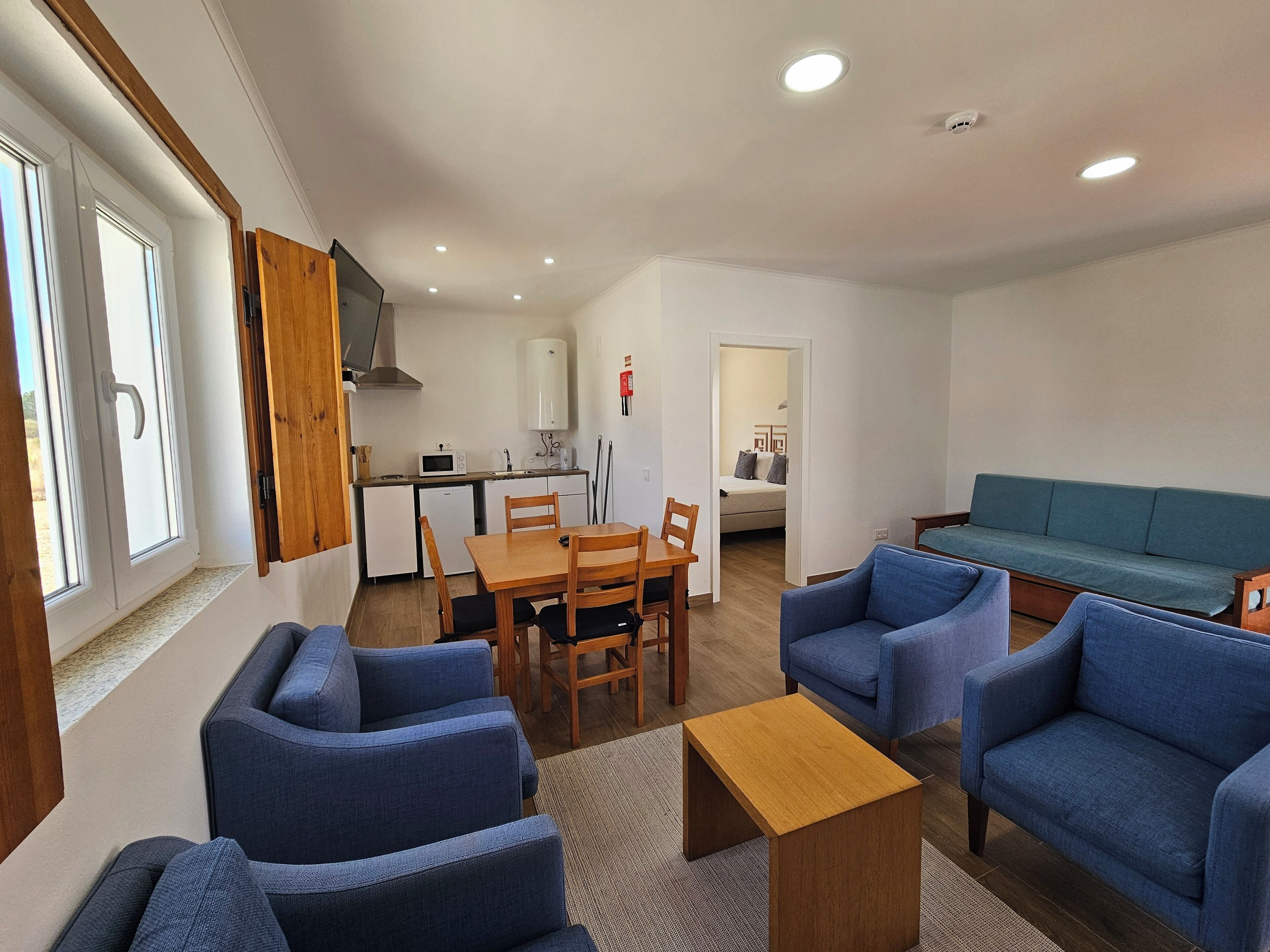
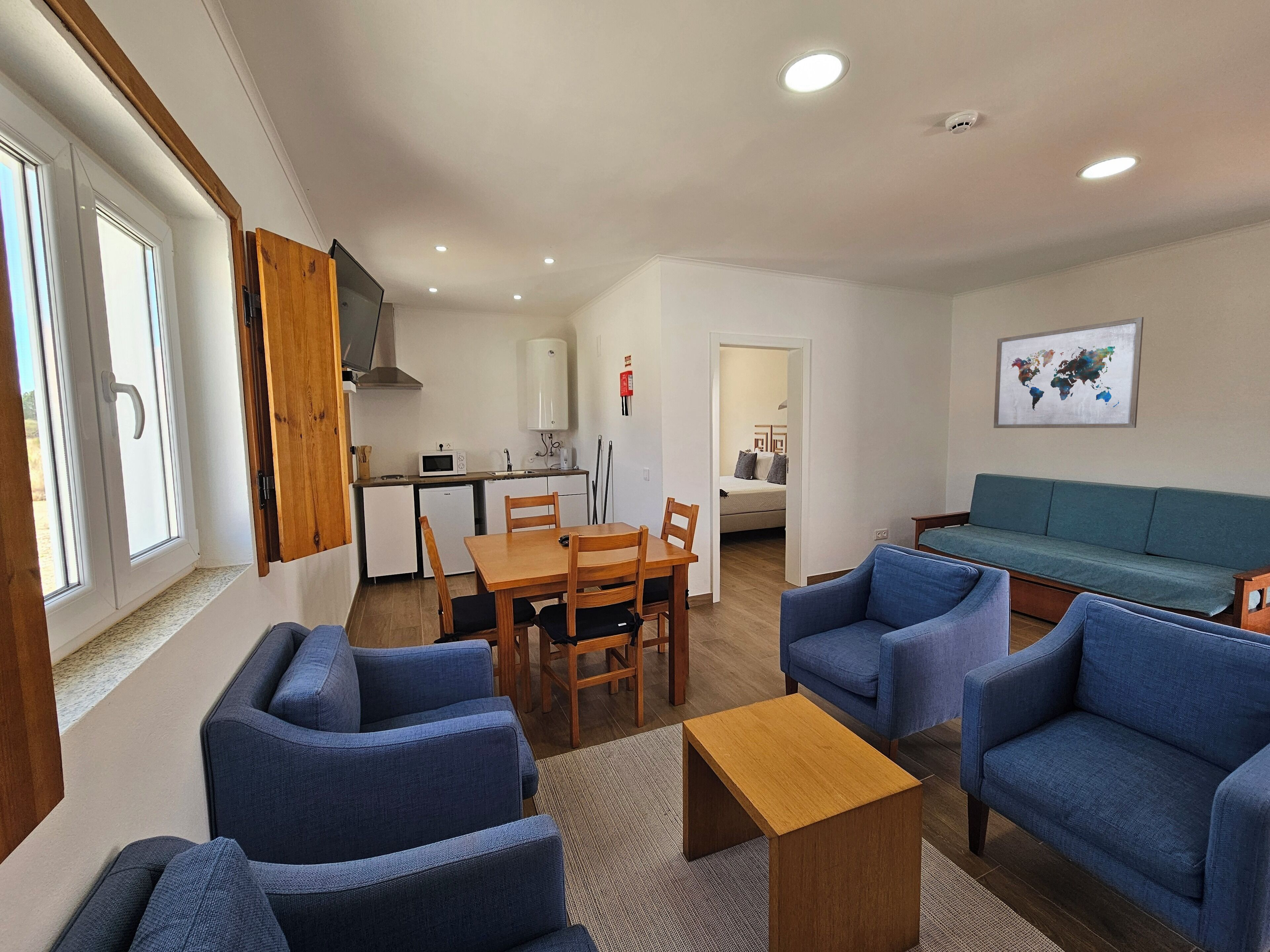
+ wall art [993,317,1144,428]
